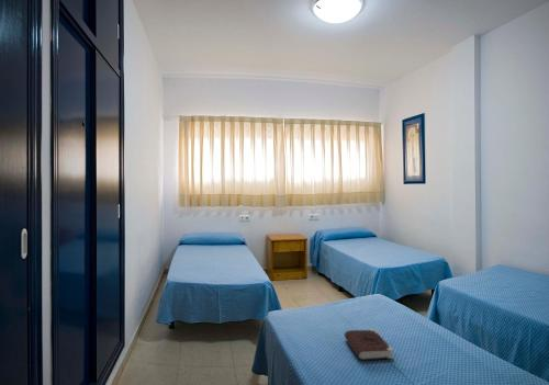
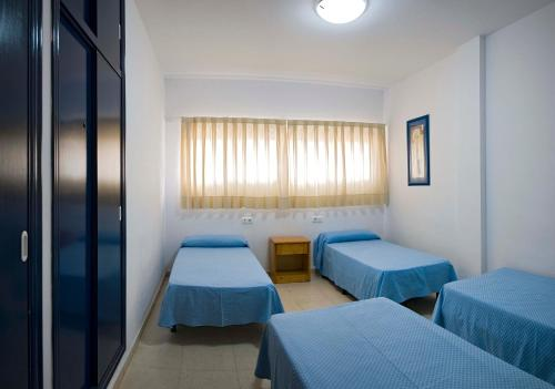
- book [344,329,394,362]
